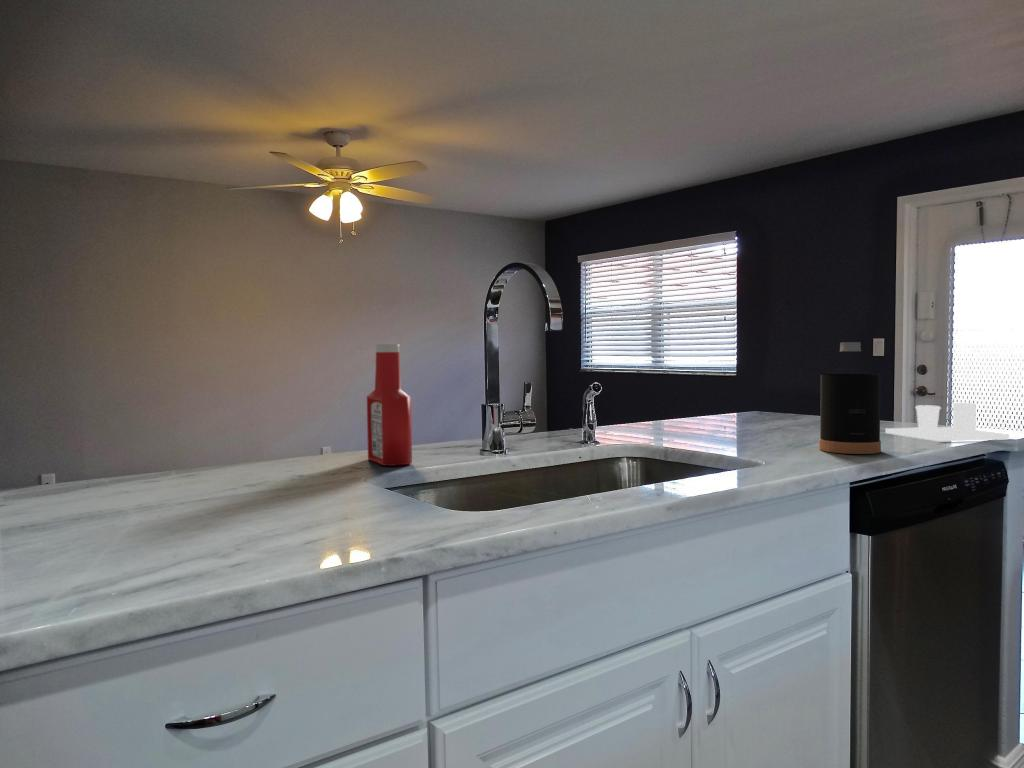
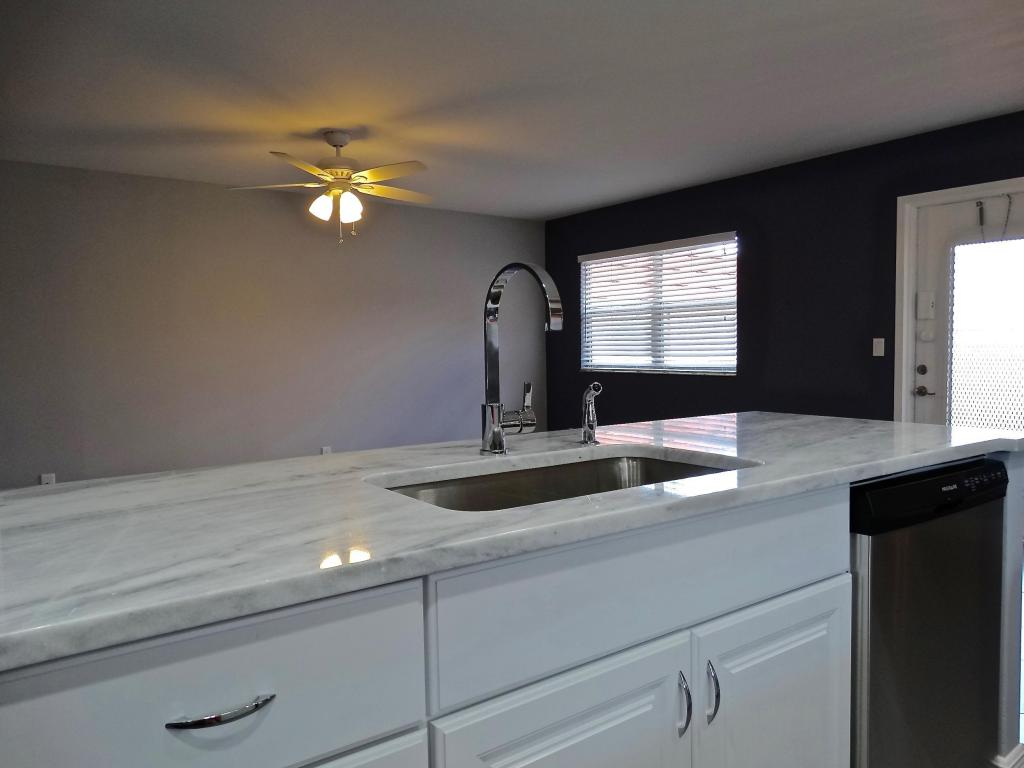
- soap bottle [366,343,413,467]
- bottle [818,341,882,455]
- salt and pepper shaker set [884,402,1010,442]
